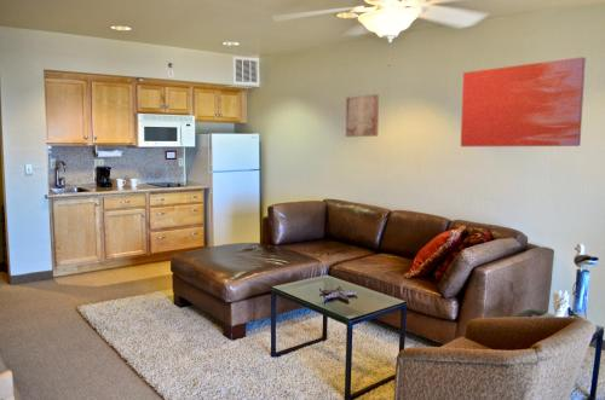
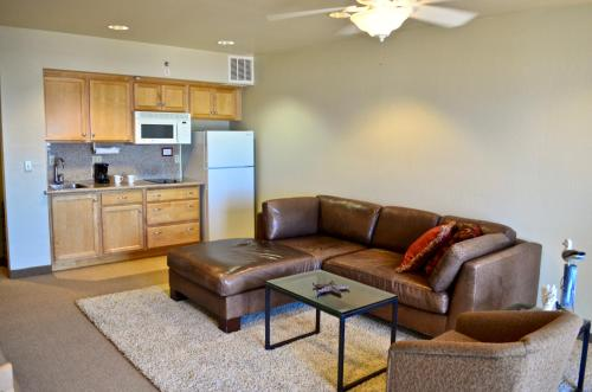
- wall art [460,56,587,147]
- wall art [345,93,380,138]
